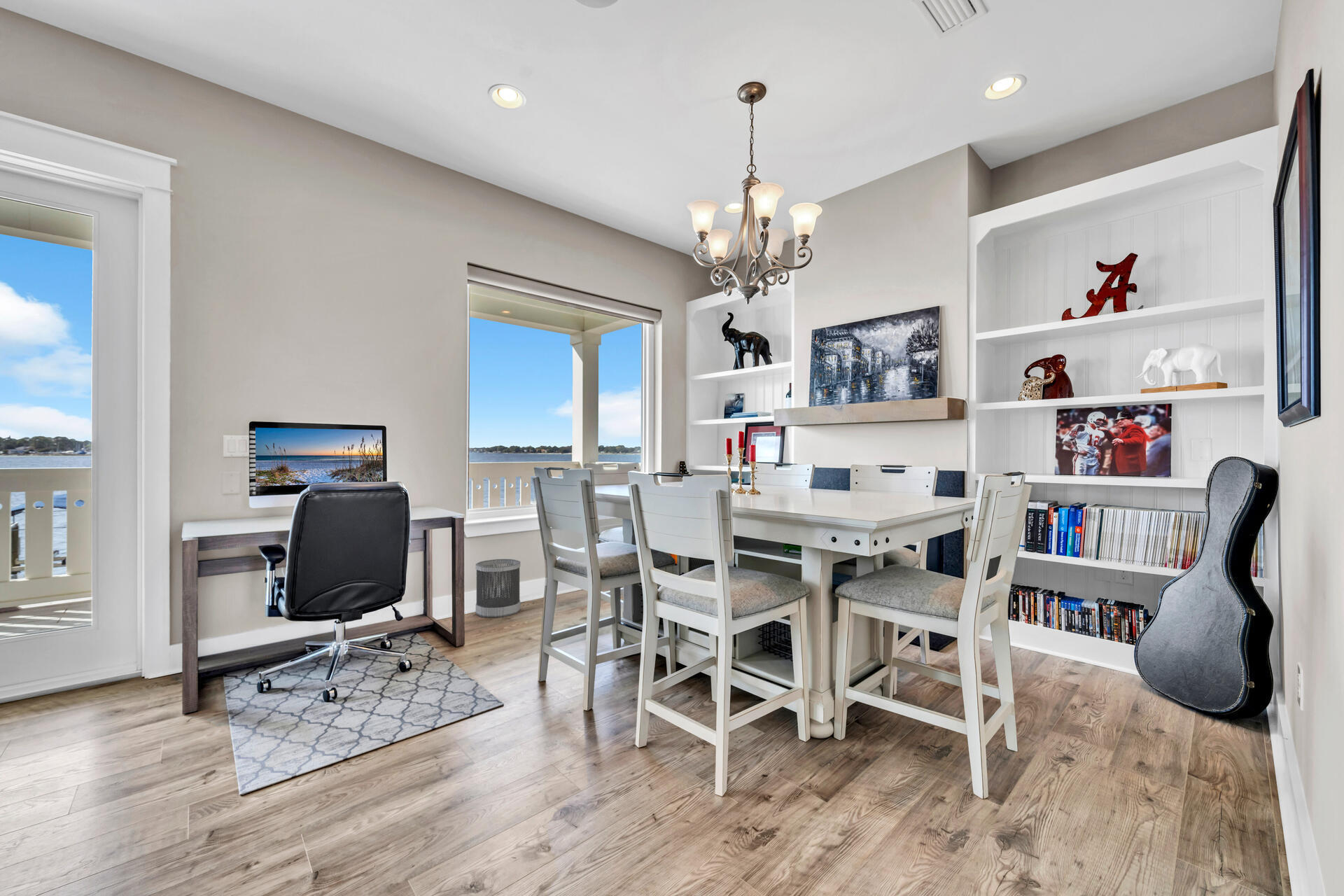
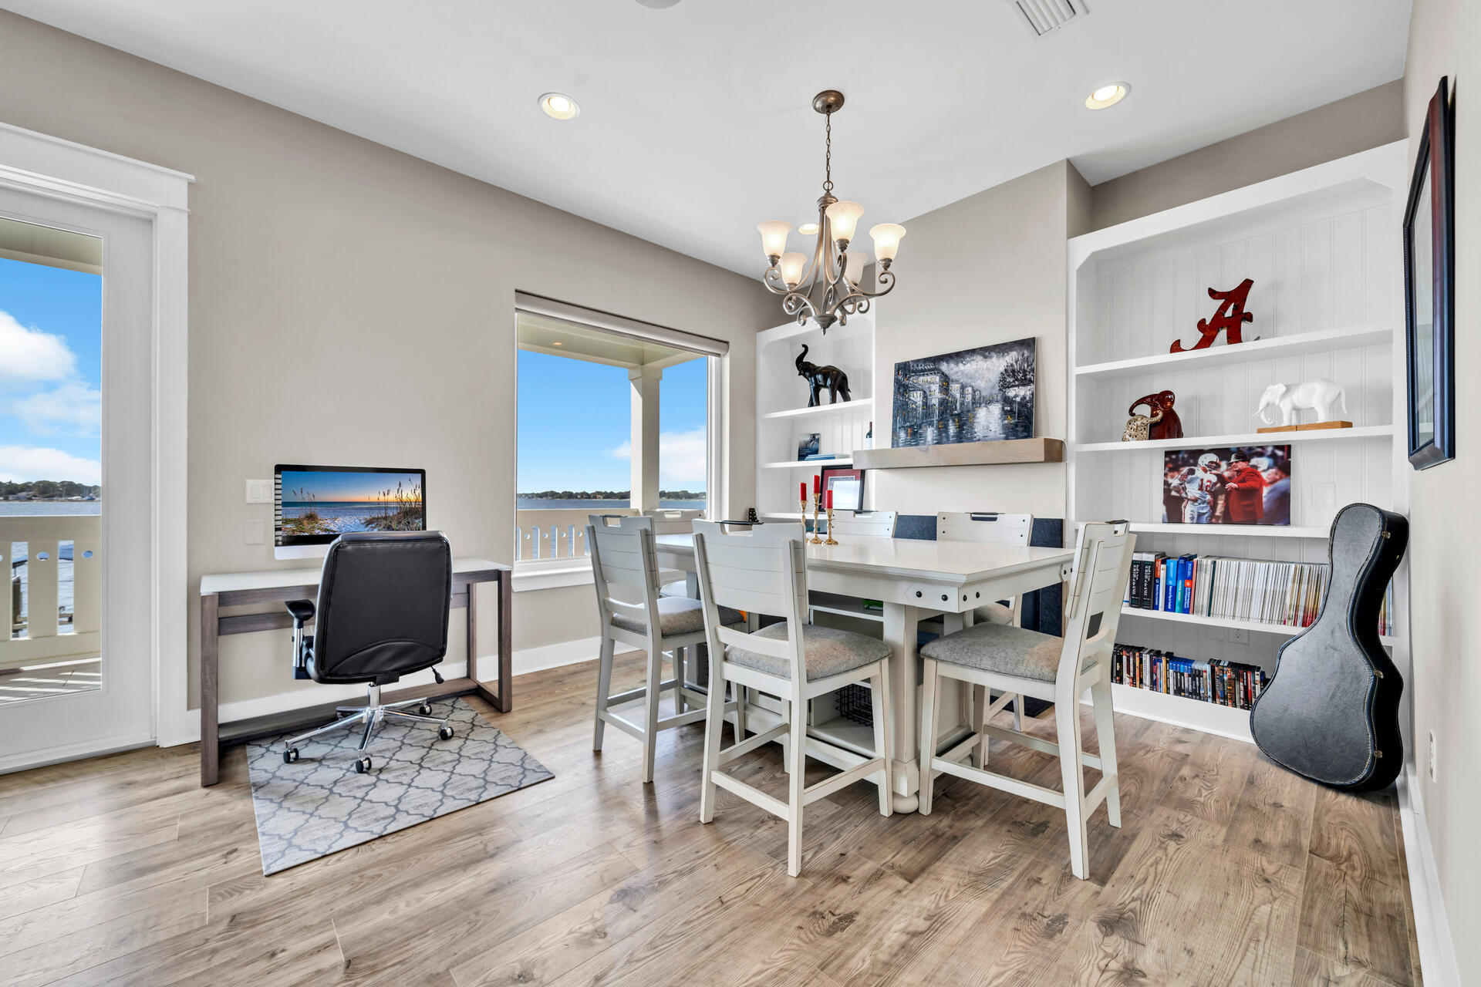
- wastebasket [475,559,521,618]
